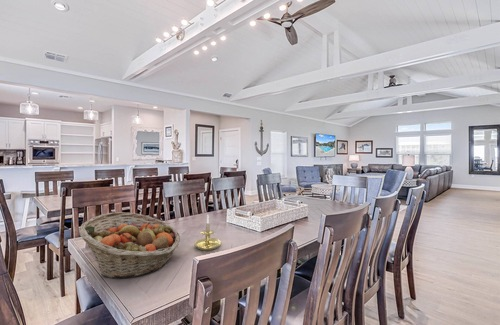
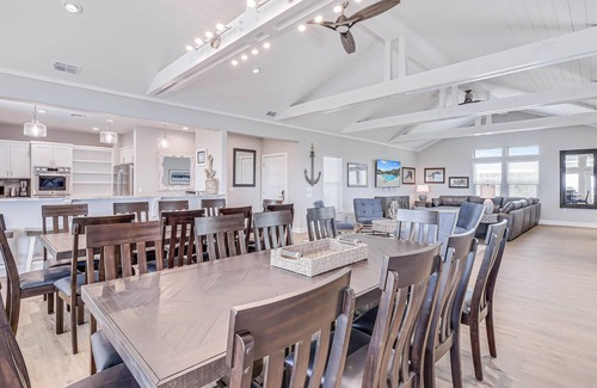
- candle holder [194,215,222,252]
- fruit basket [78,211,181,279]
